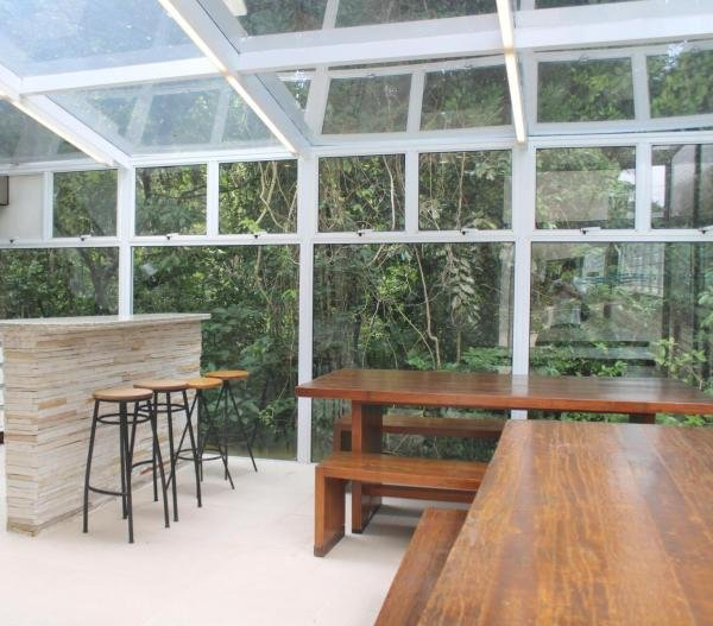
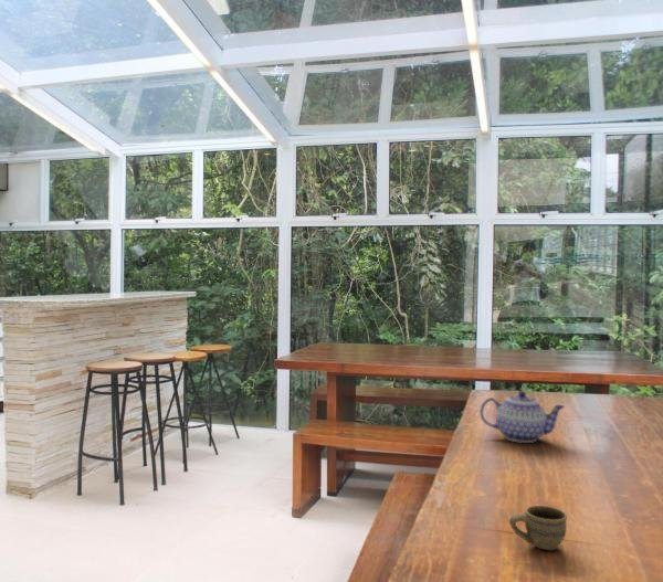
+ teapot [478,390,566,444]
+ cup [508,505,568,551]
